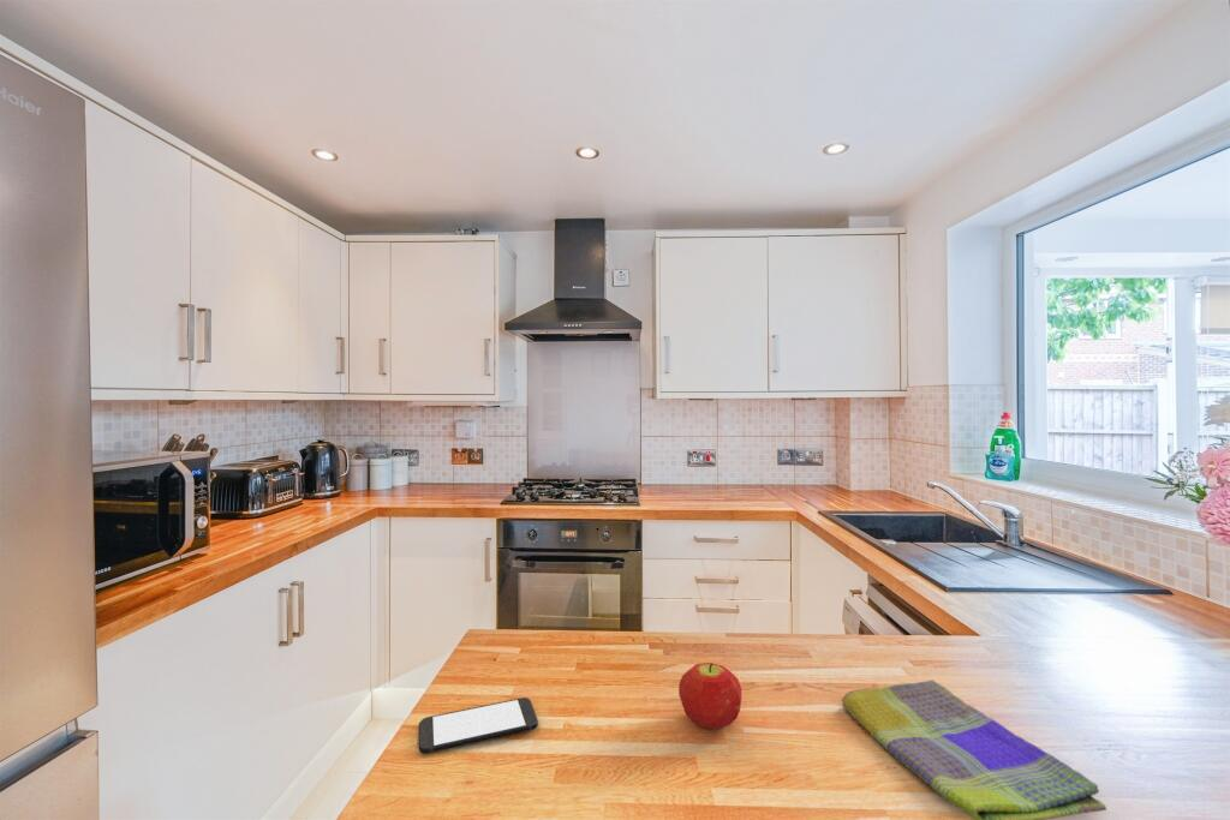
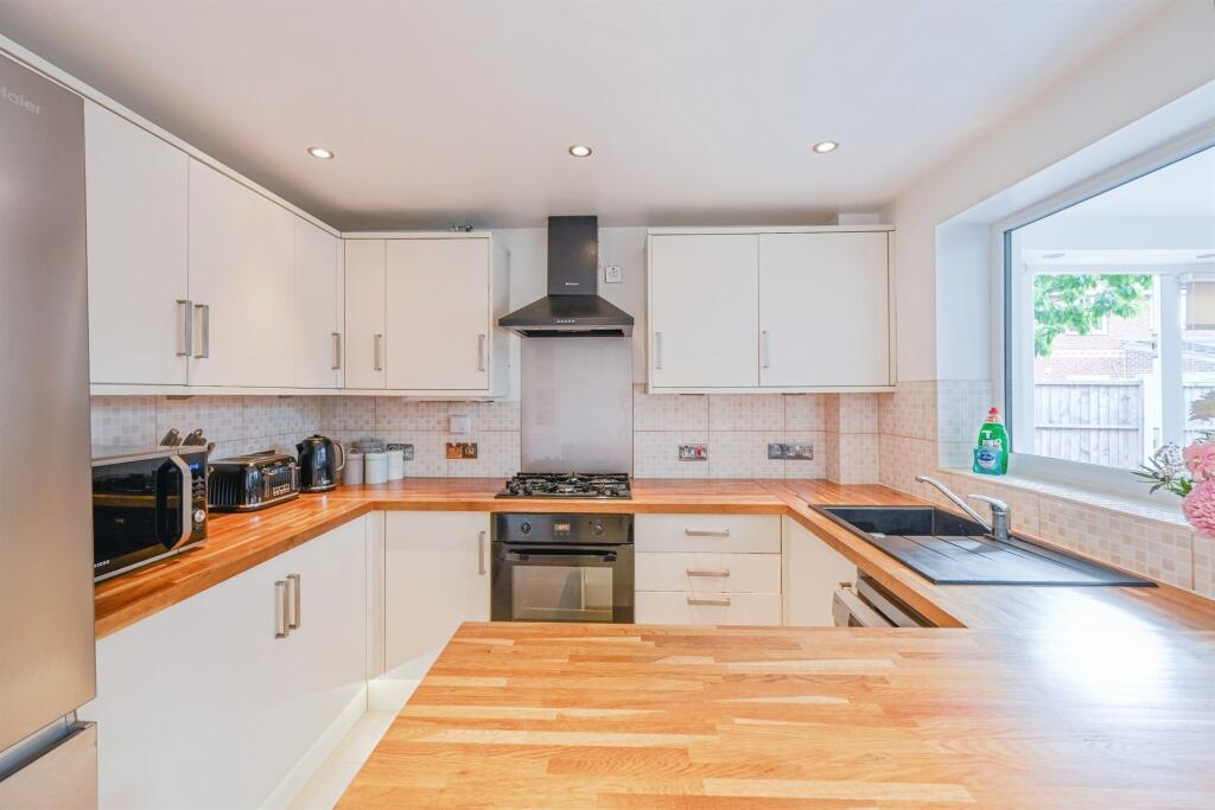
- fruit [677,662,742,730]
- dish towel [841,678,1107,820]
- smartphone [417,696,539,754]
